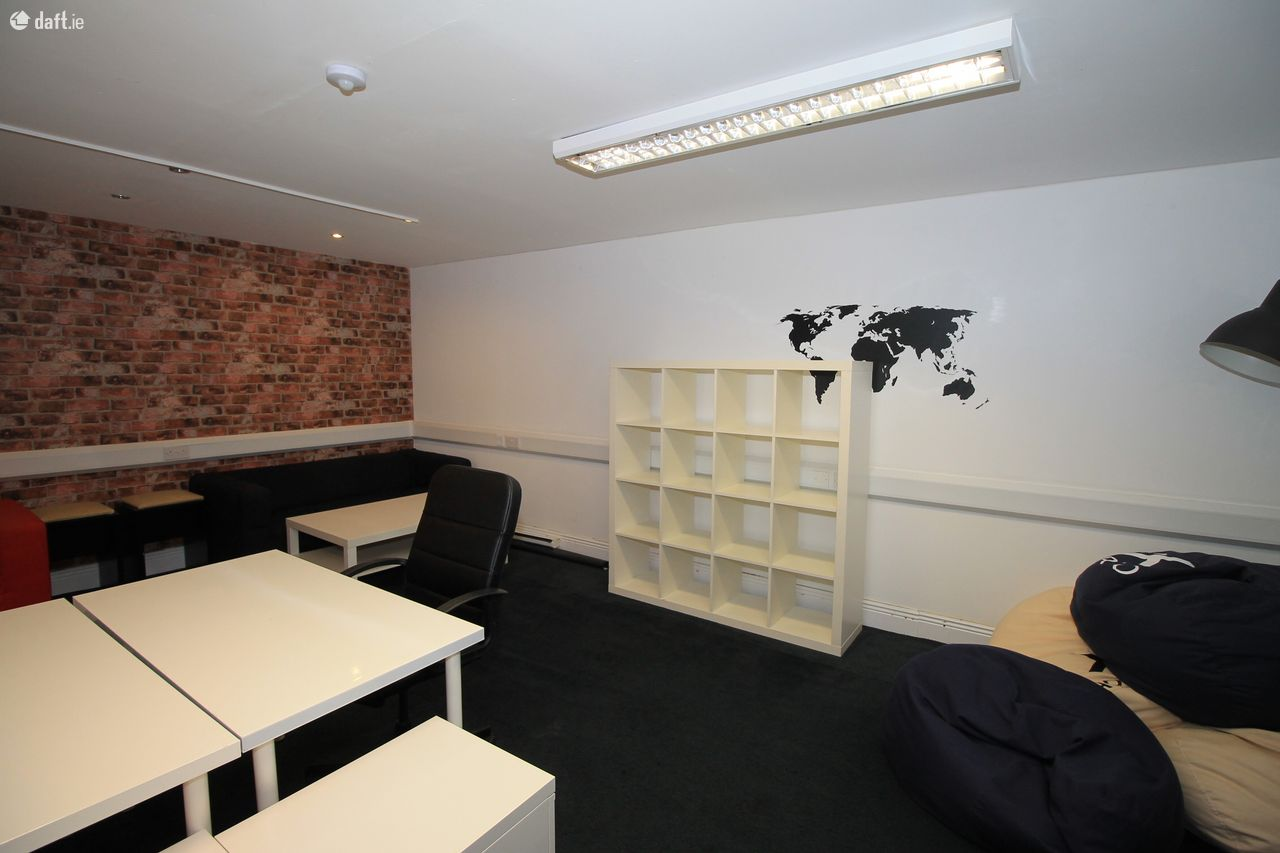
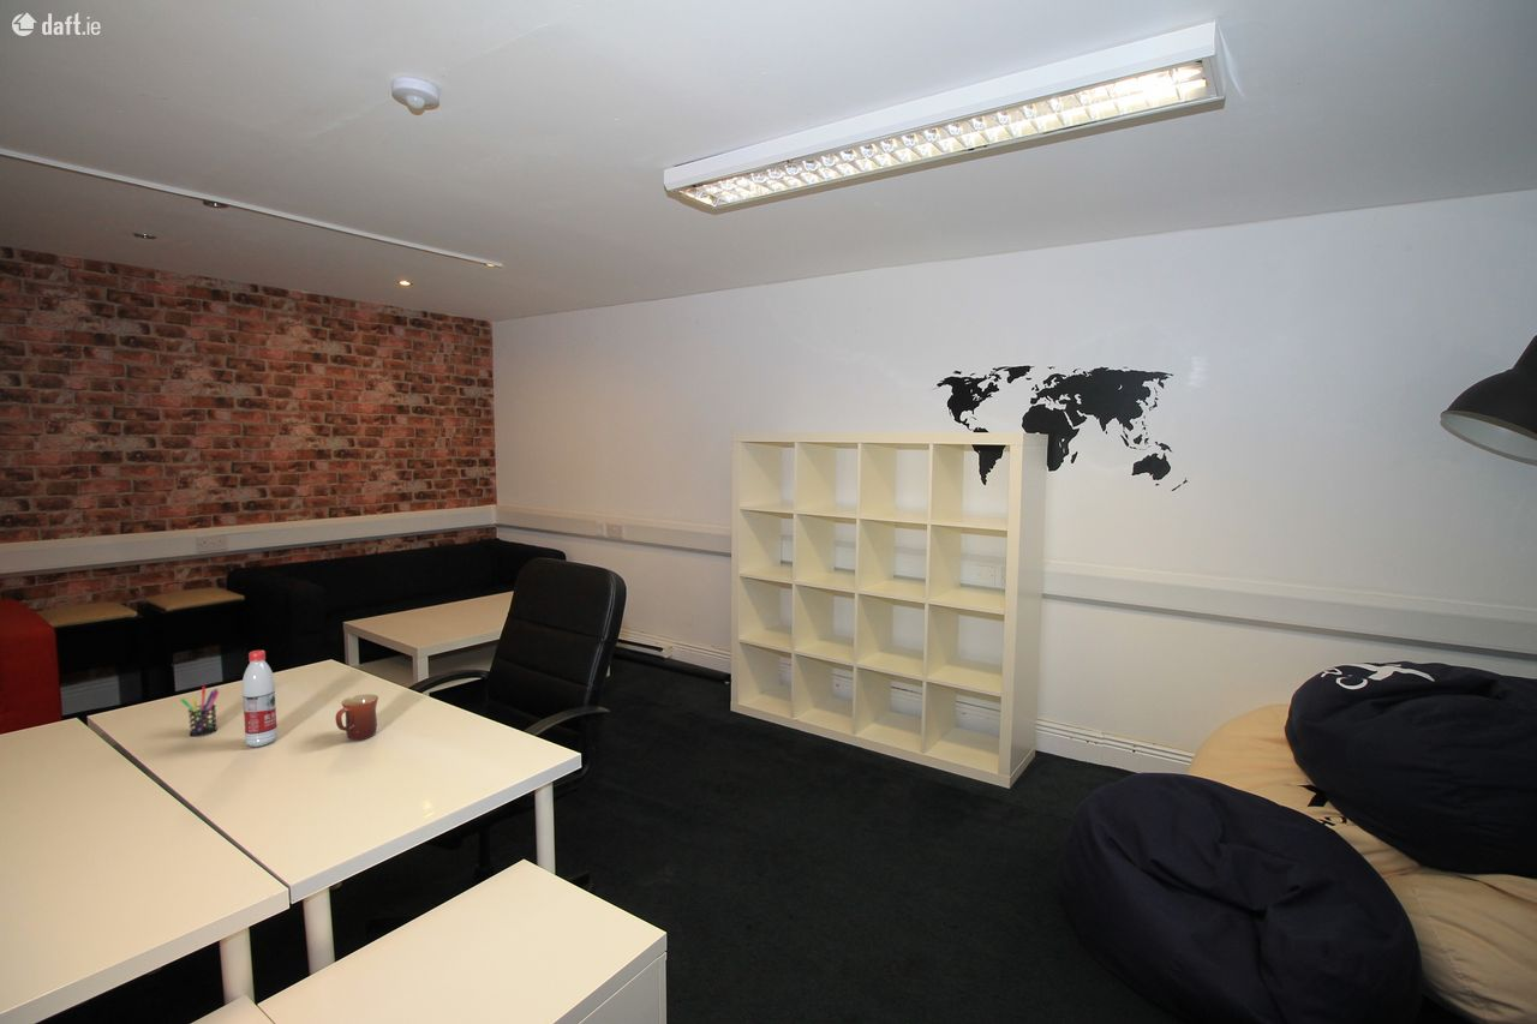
+ water bottle [241,649,279,748]
+ mug [335,693,379,741]
+ pen holder [179,685,220,738]
